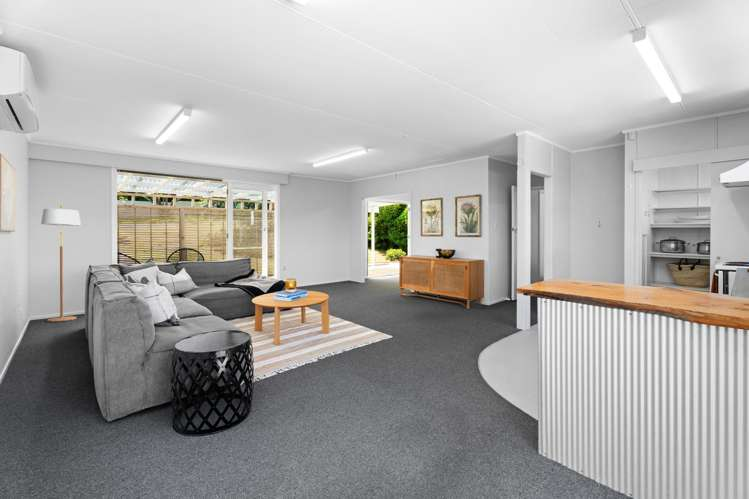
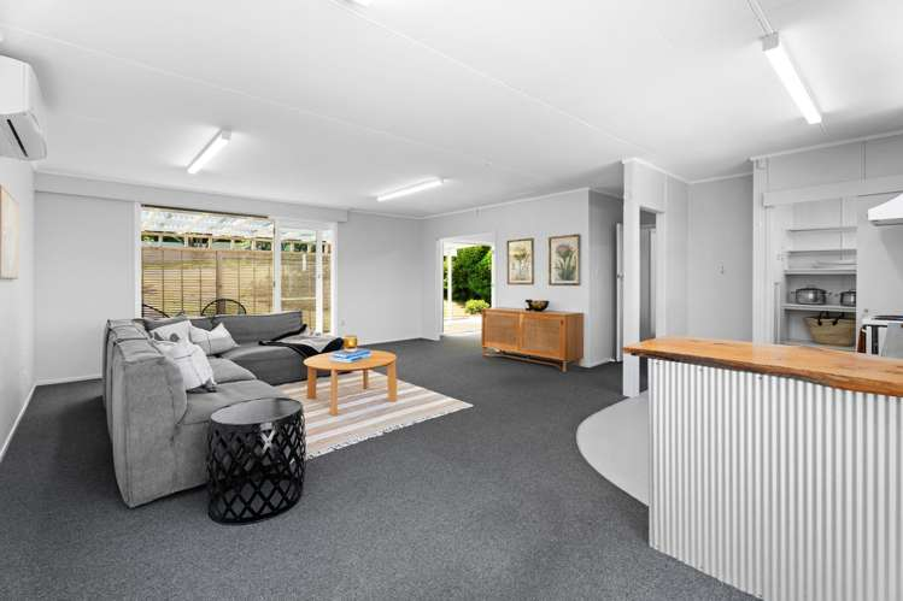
- floor lamp [40,203,82,323]
